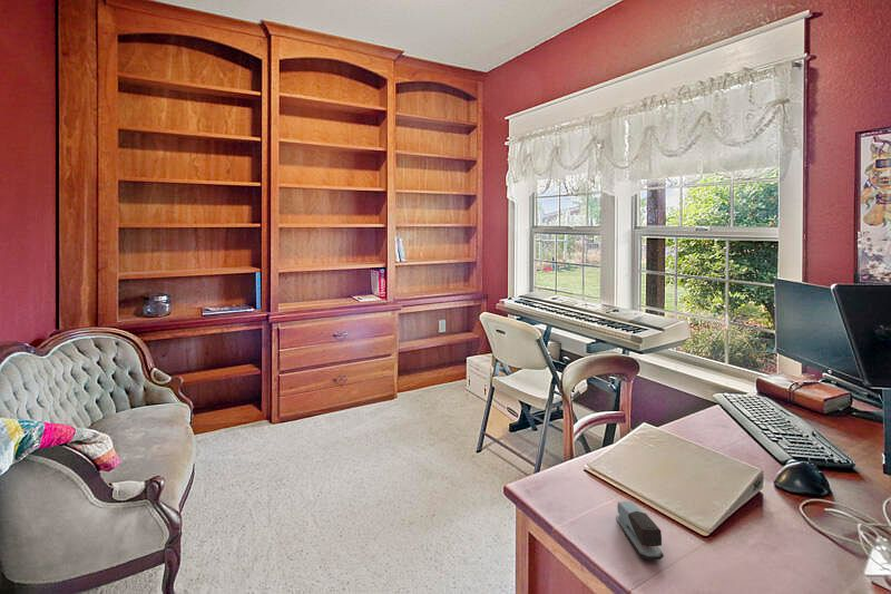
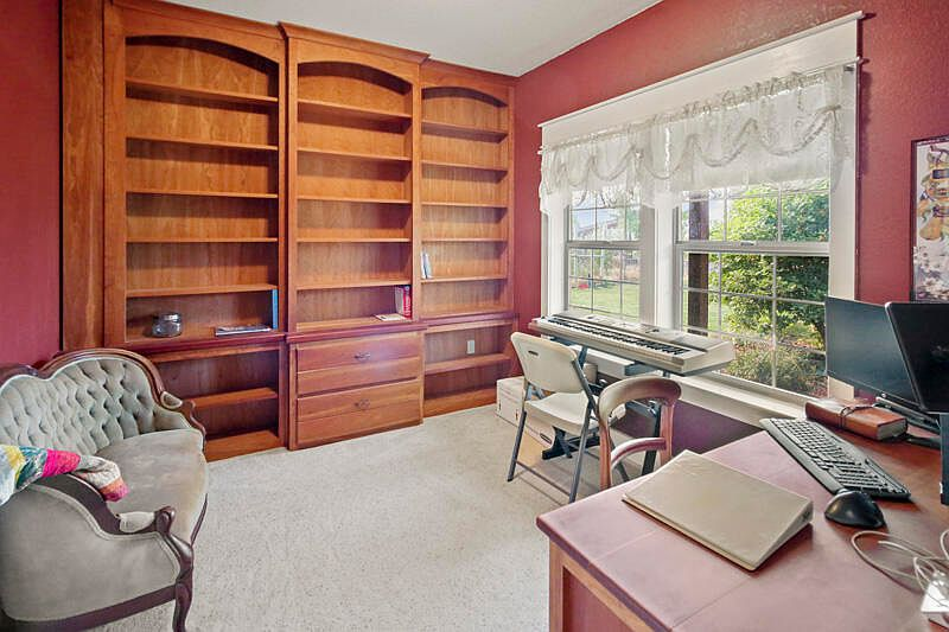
- stapler [615,500,665,561]
